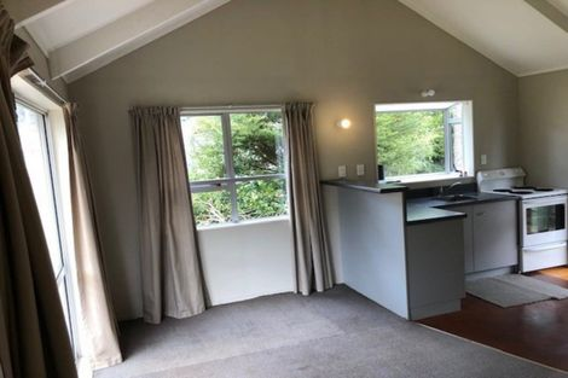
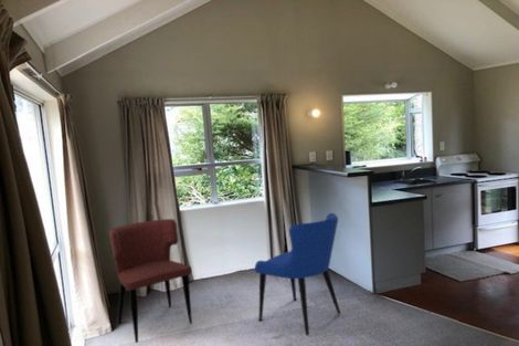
+ dining chair [254,212,341,337]
+ dining chair [108,218,193,344]
